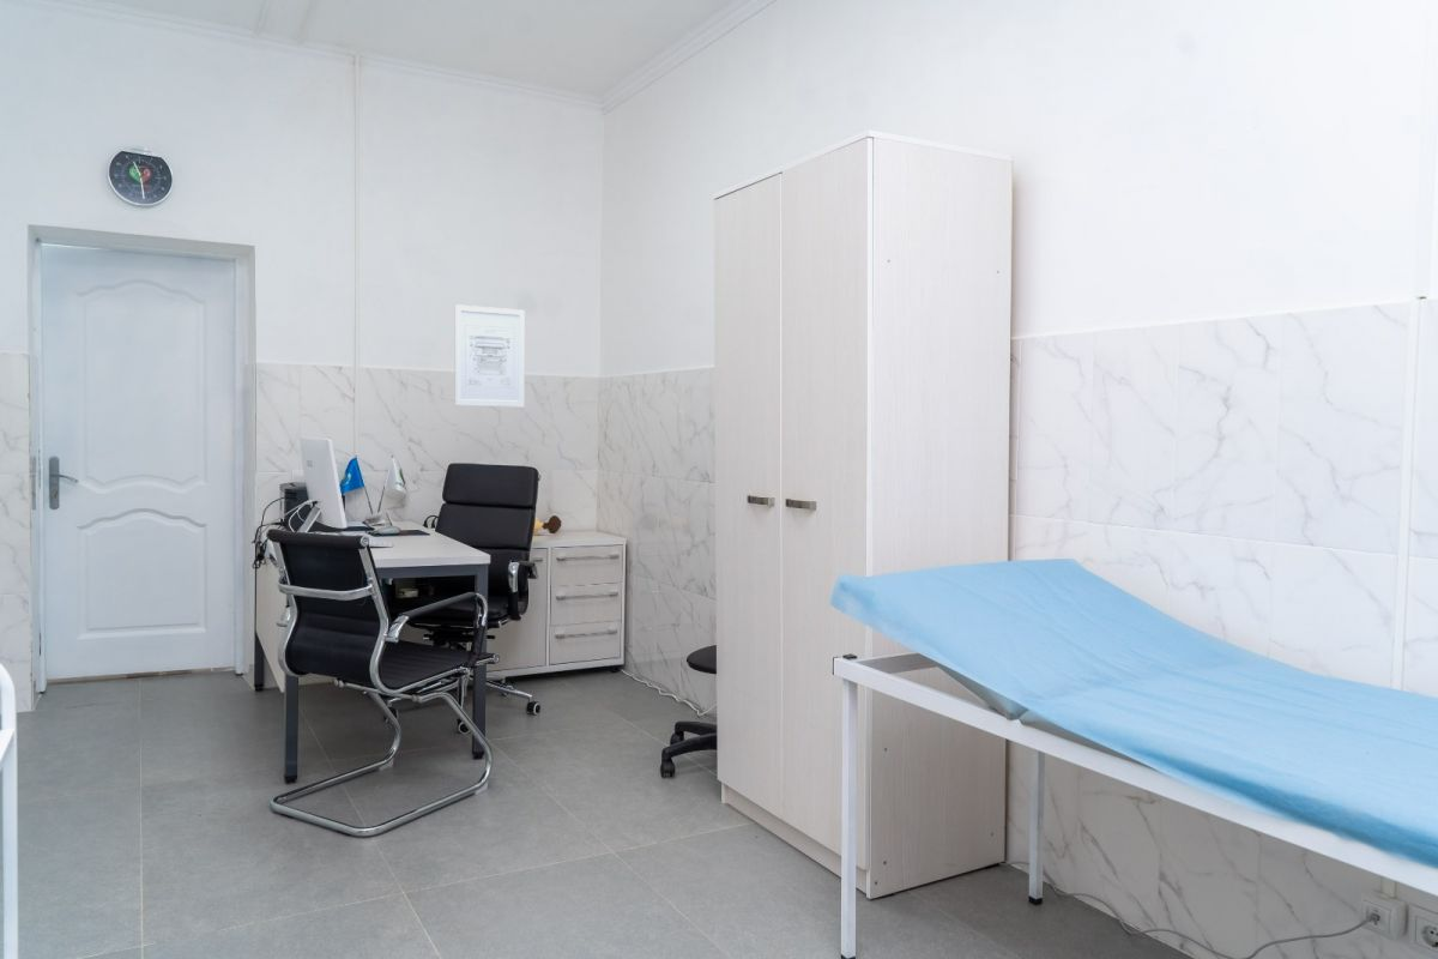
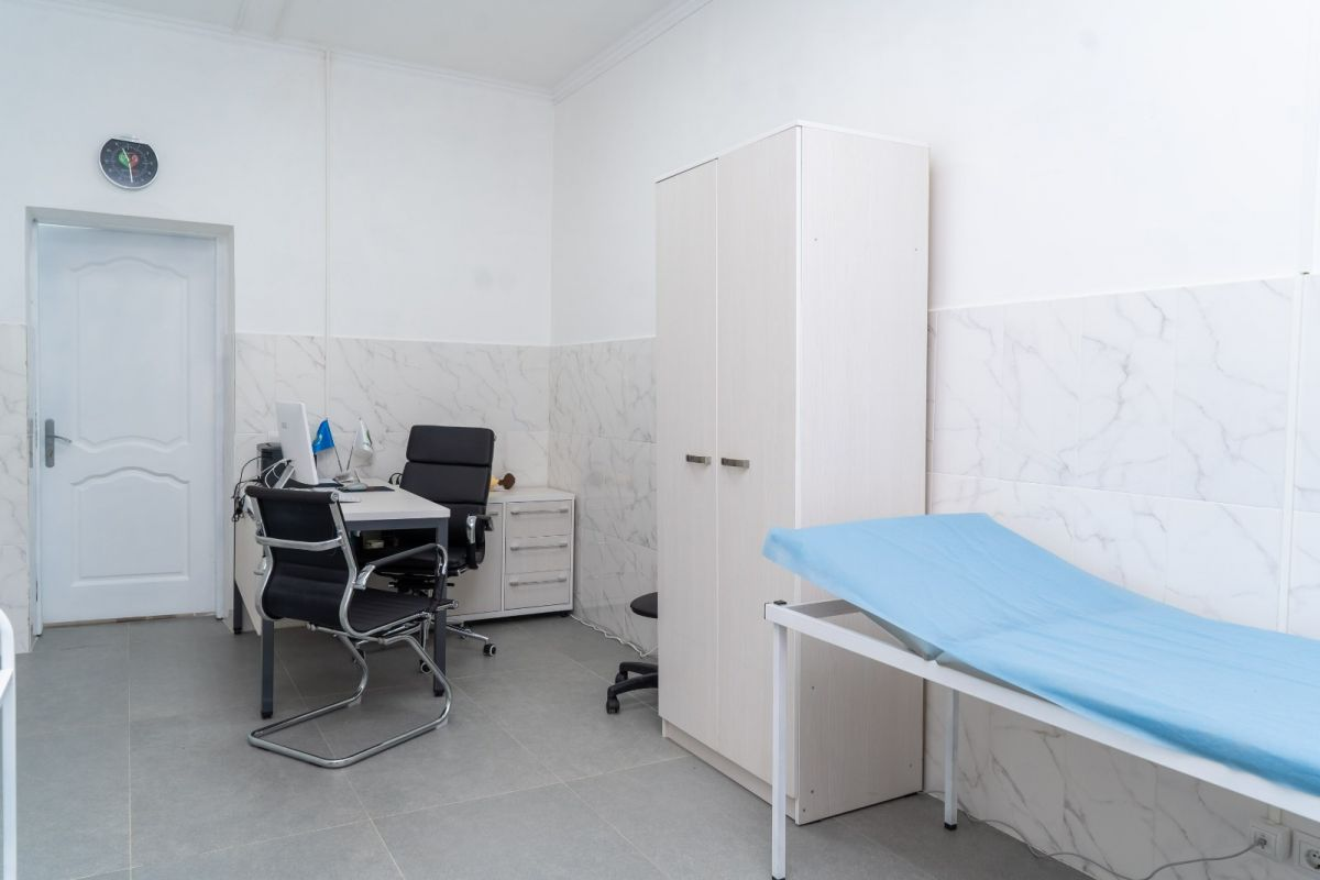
- wall art [454,303,526,408]
